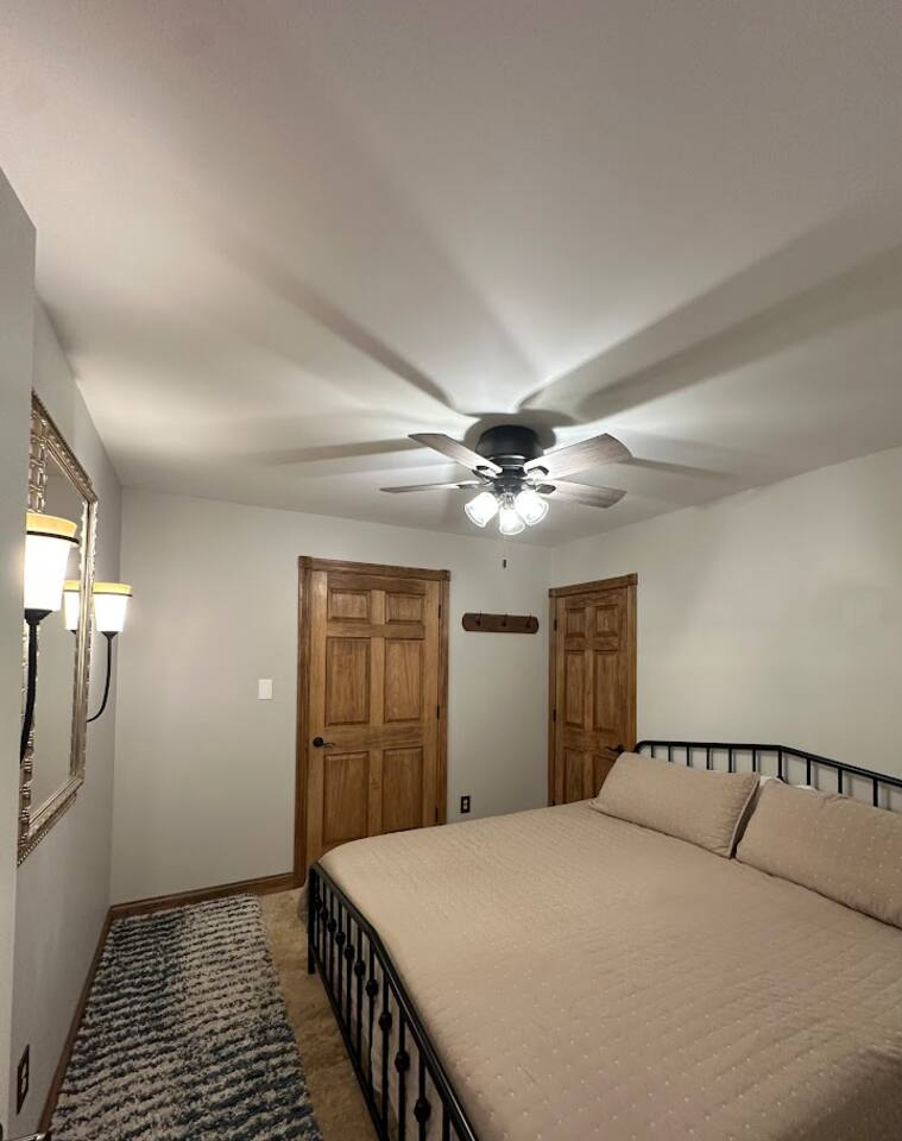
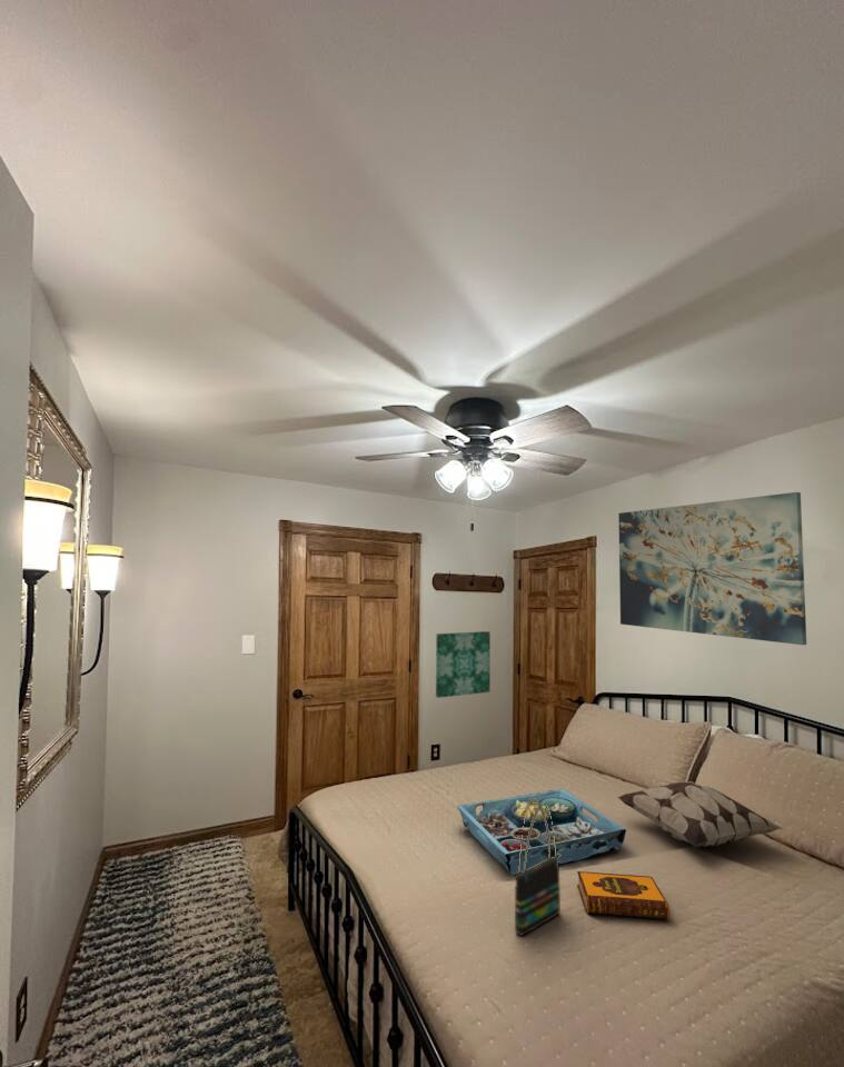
+ wall art [617,491,807,646]
+ wall art [435,630,491,699]
+ hardback book [576,870,671,920]
+ decorative pillow [617,780,785,849]
+ tote bag [510,798,562,937]
+ serving tray [456,788,627,876]
